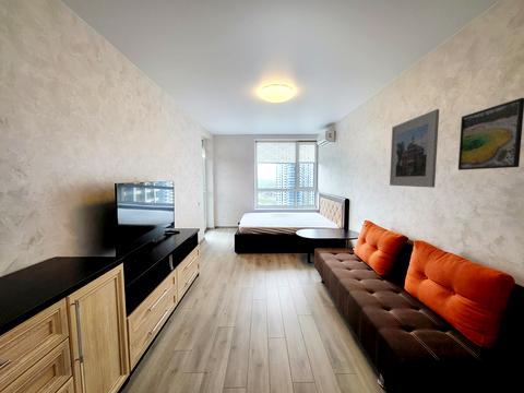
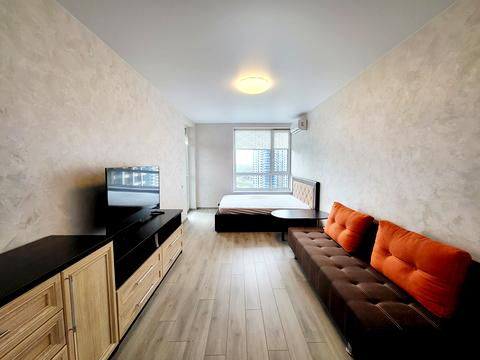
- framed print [457,97,524,171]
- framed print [389,108,440,189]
